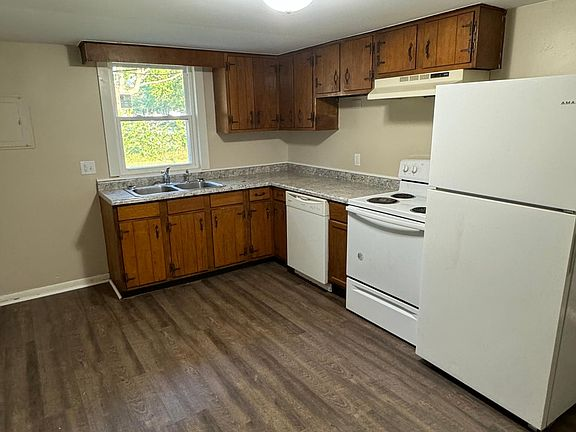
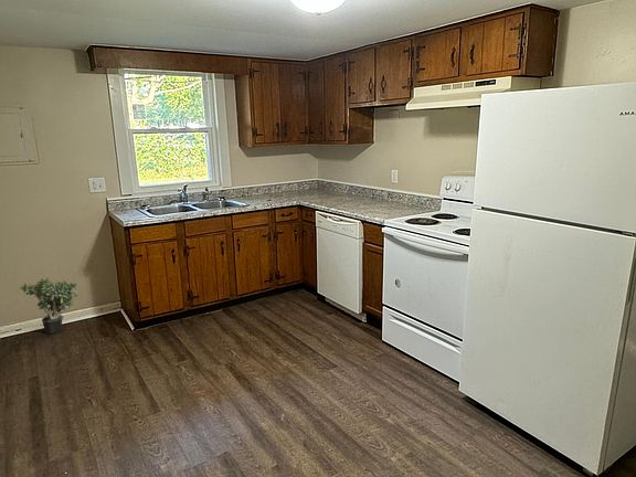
+ potted plant [18,276,78,335]
